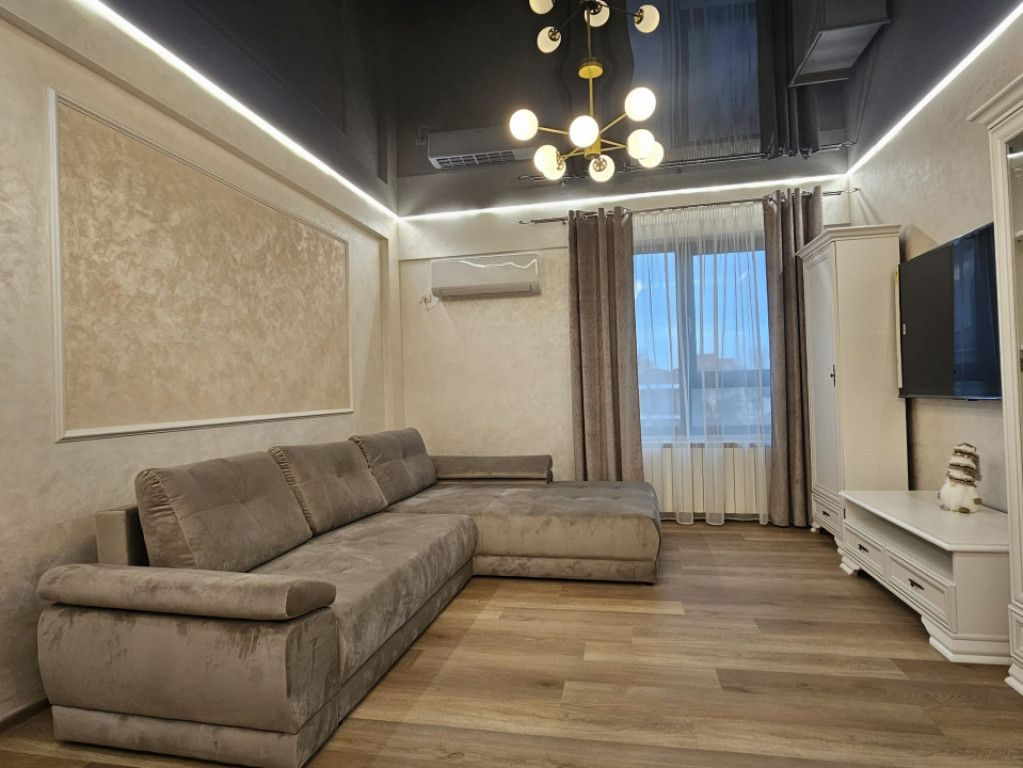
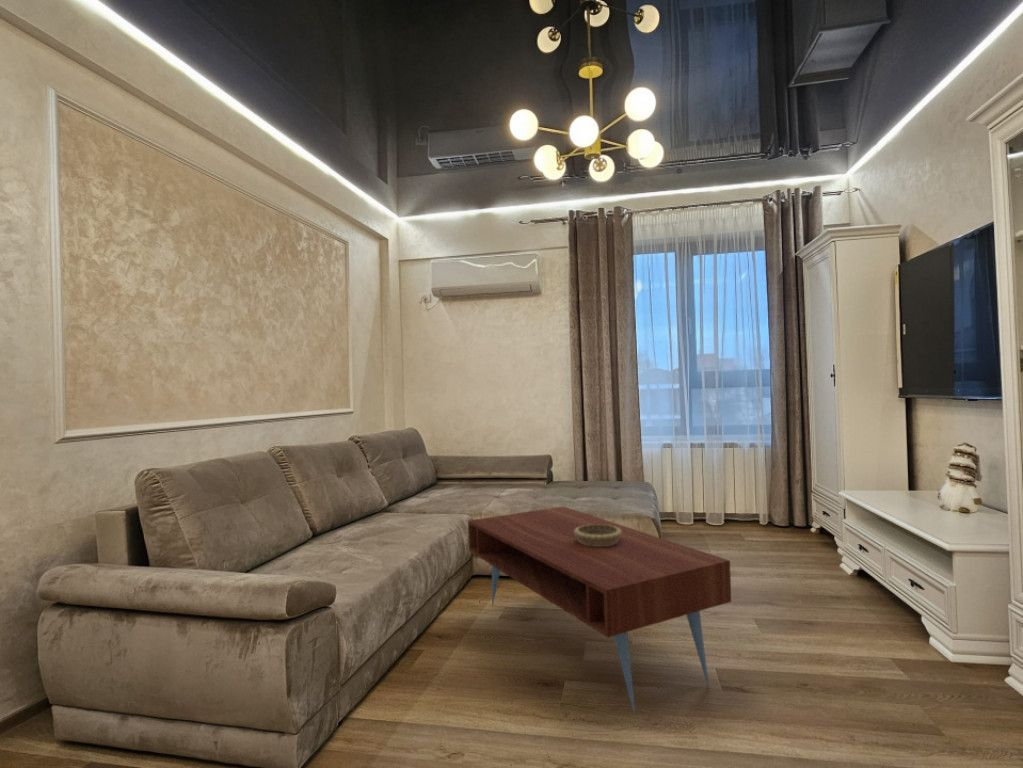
+ coffee table [467,505,732,714]
+ decorative bowl [574,524,622,546]
